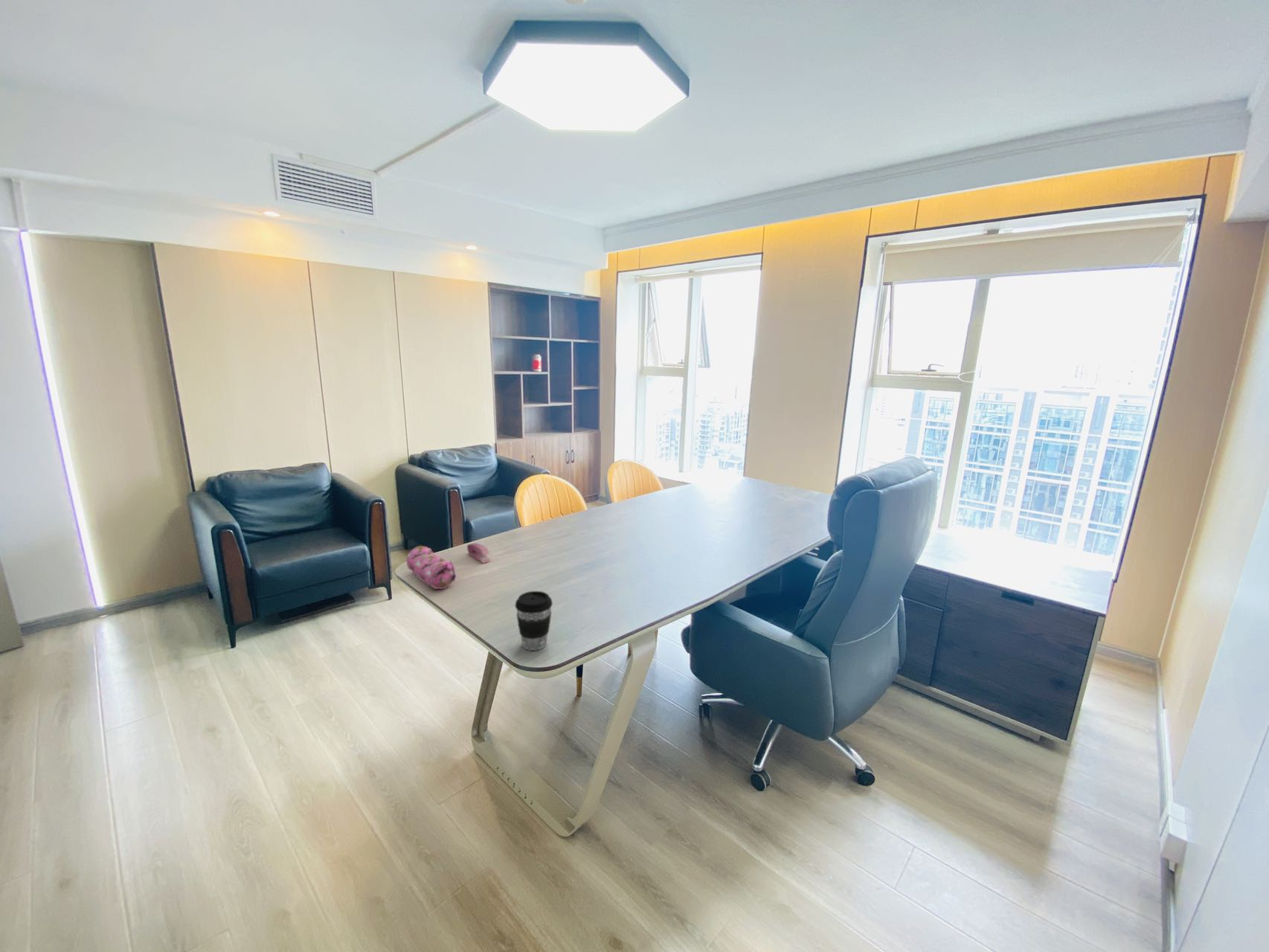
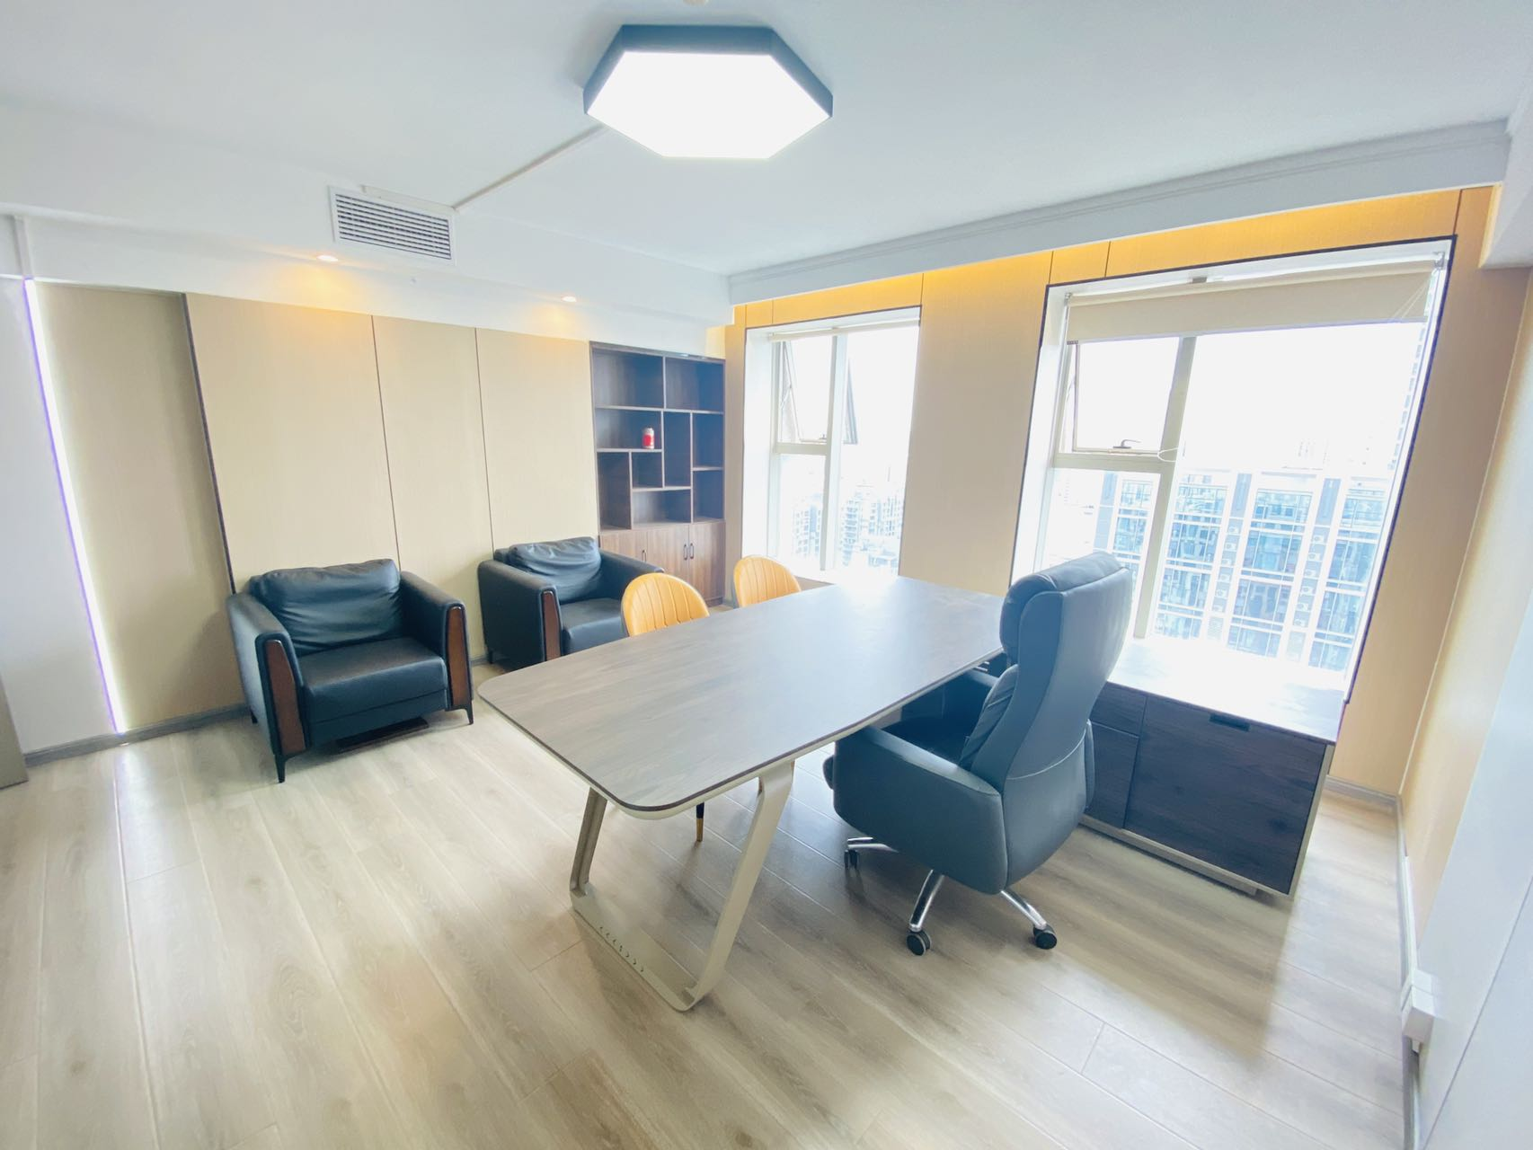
- pencil case [406,545,457,590]
- stapler [466,542,492,564]
- coffee cup [514,591,553,652]
